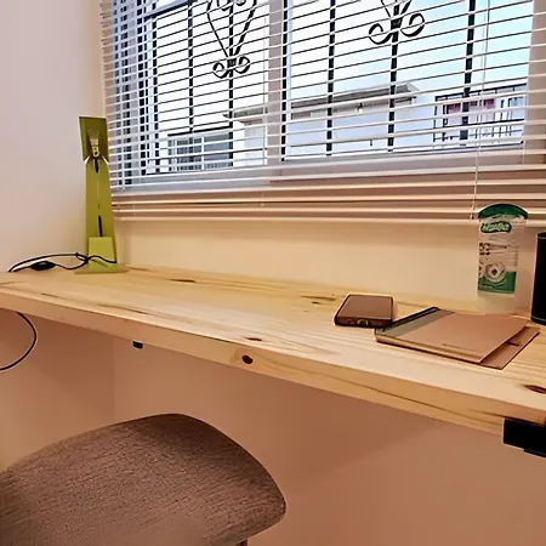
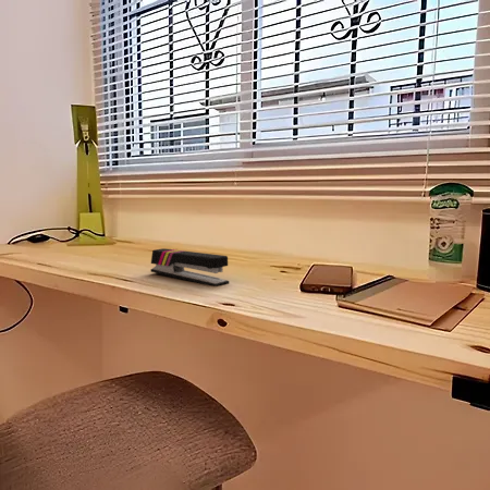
+ stapler [149,247,230,287]
